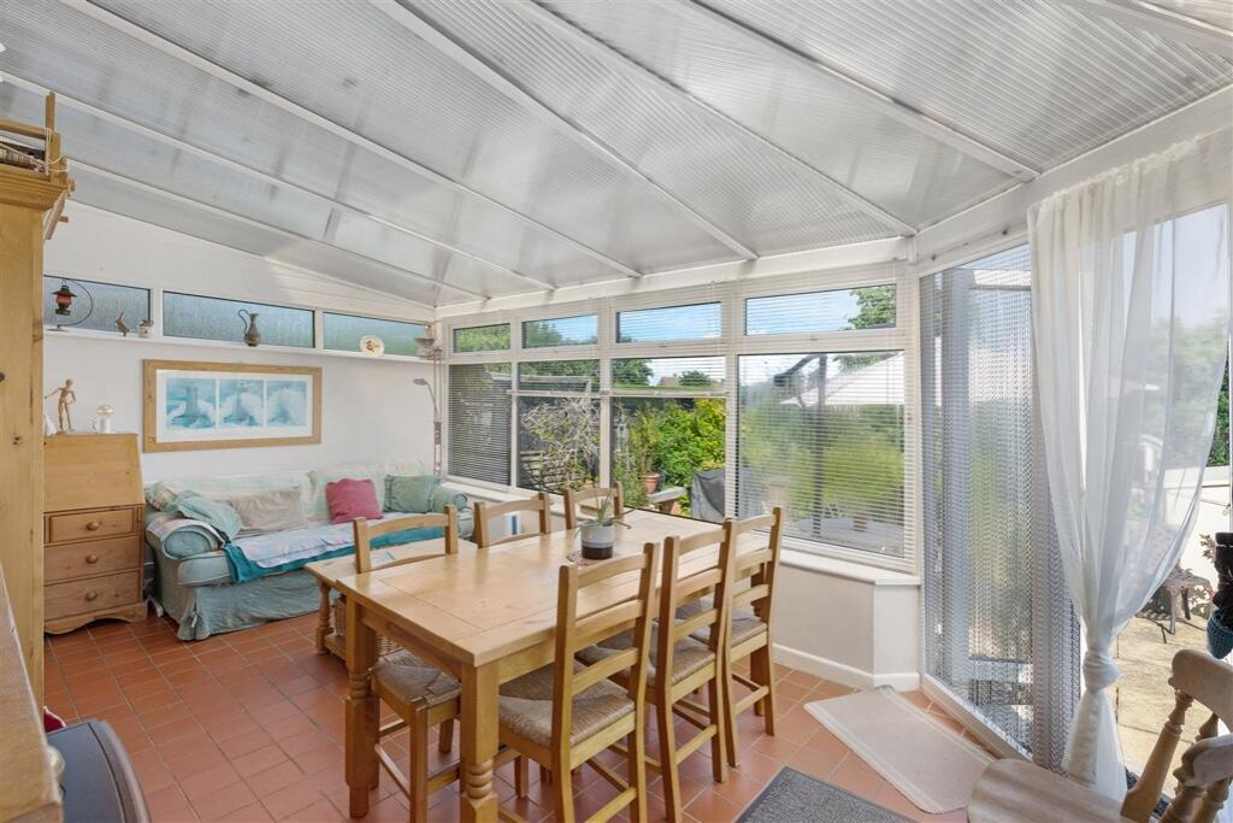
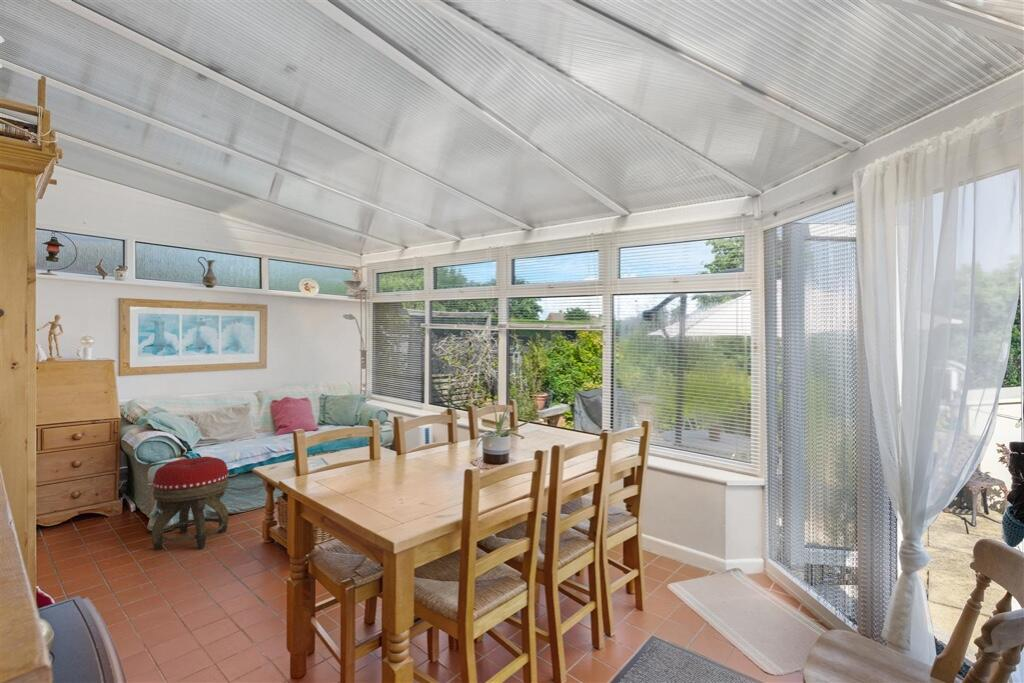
+ footstool [151,456,230,551]
